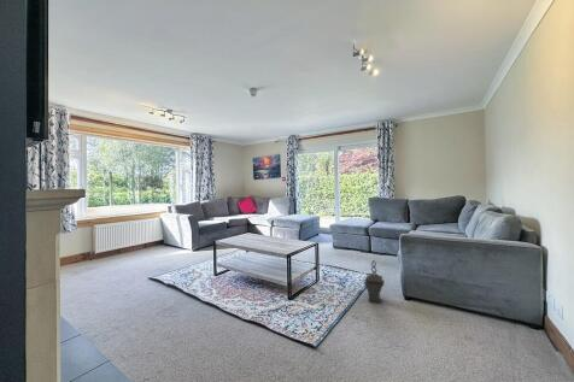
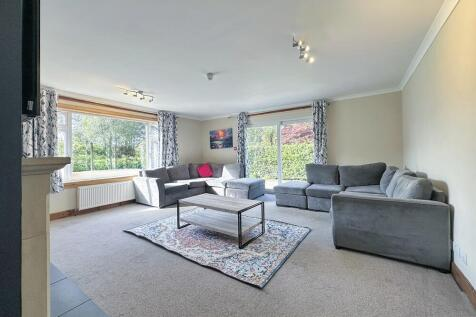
- lantern [362,259,386,304]
